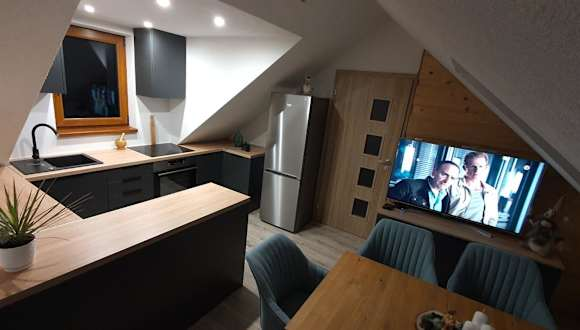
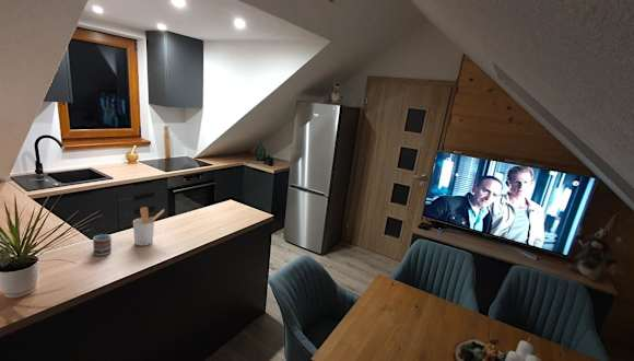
+ cup [92,233,113,257]
+ utensil holder [132,206,165,247]
